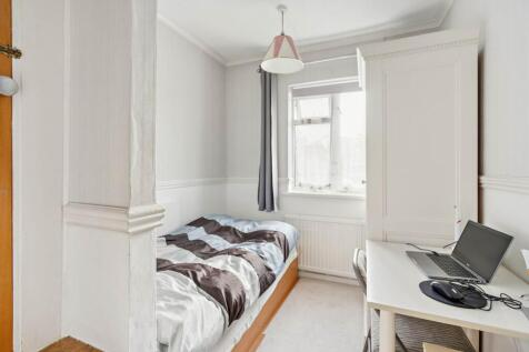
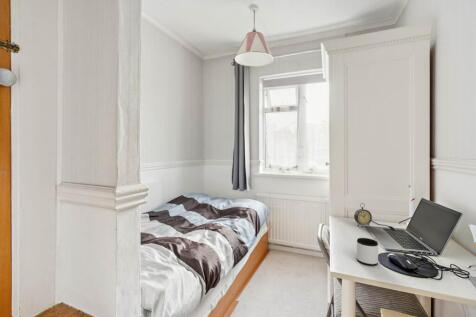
+ mug [356,237,379,267]
+ alarm clock [353,202,373,227]
